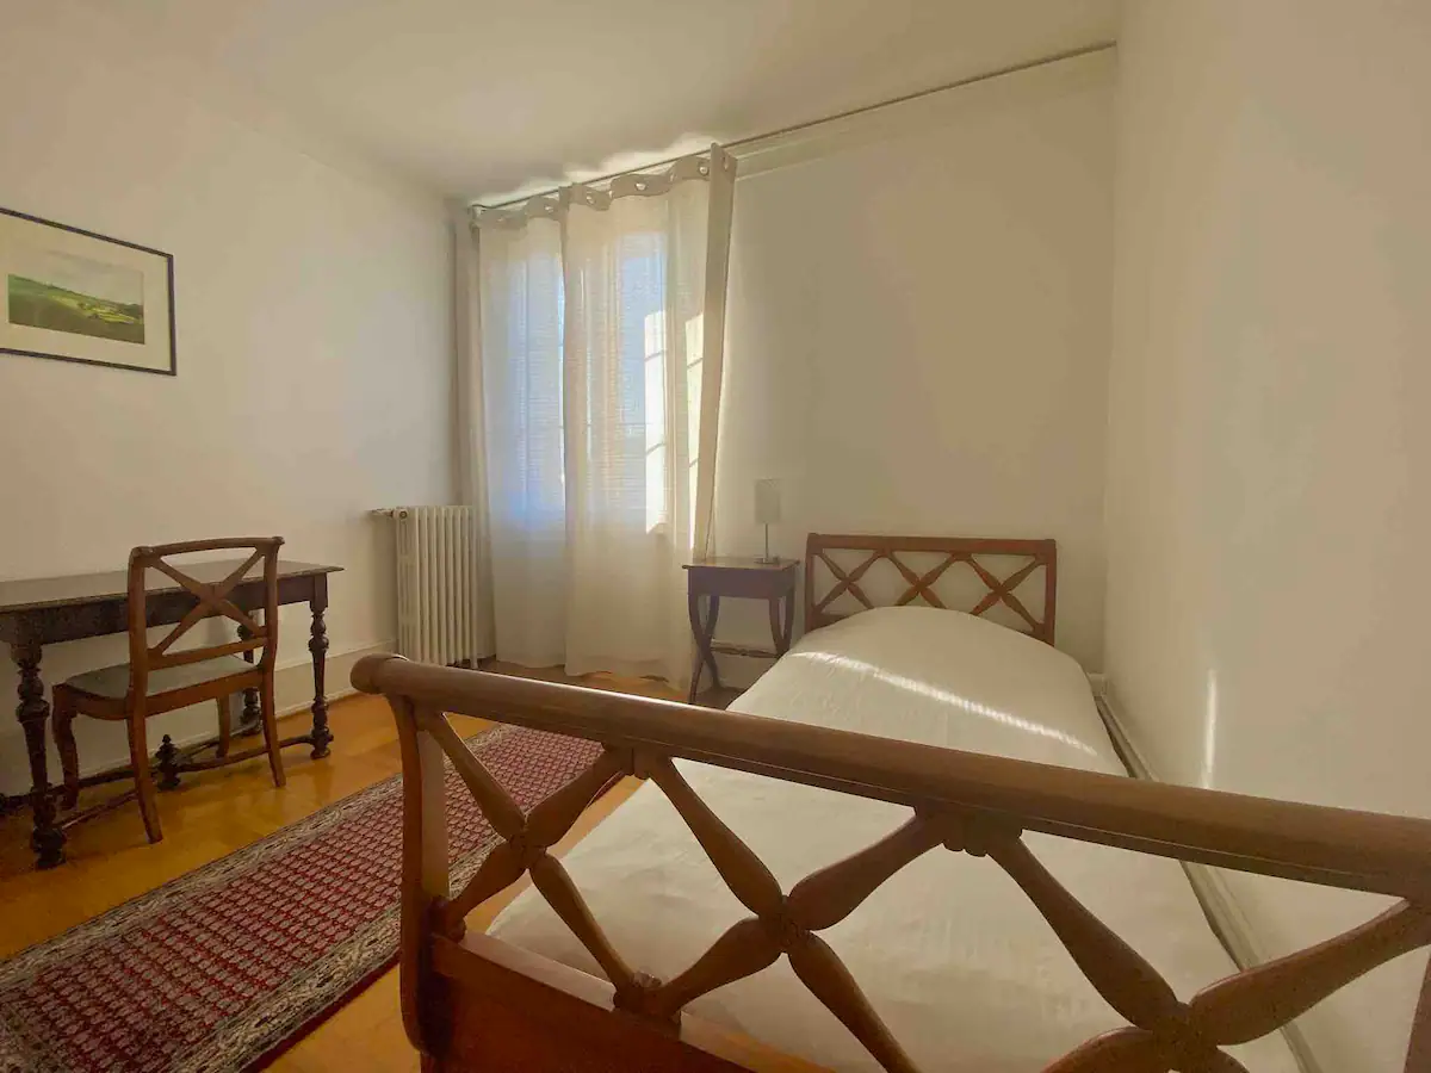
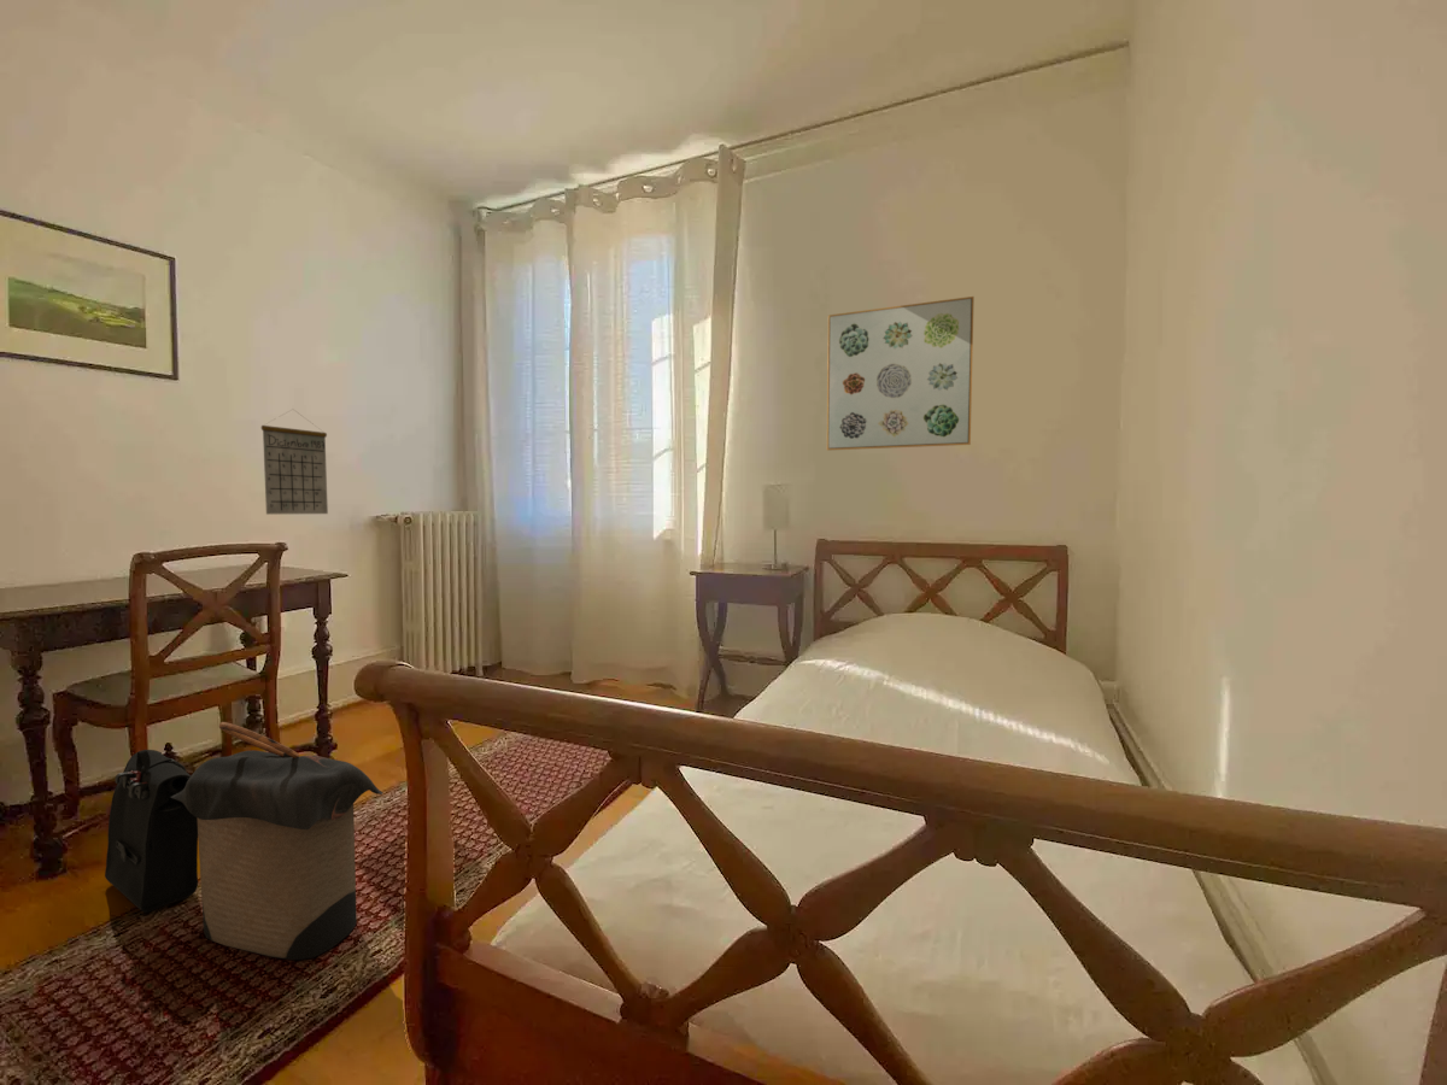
+ wall art [826,295,976,451]
+ laundry hamper [170,721,383,961]
+ backpack [104,749,199,914]
+ calendar [260,407,329,516]
